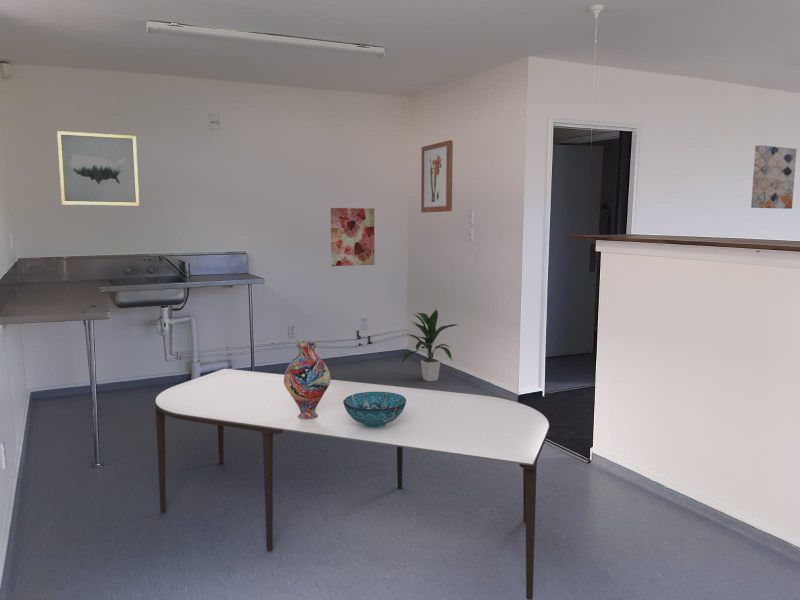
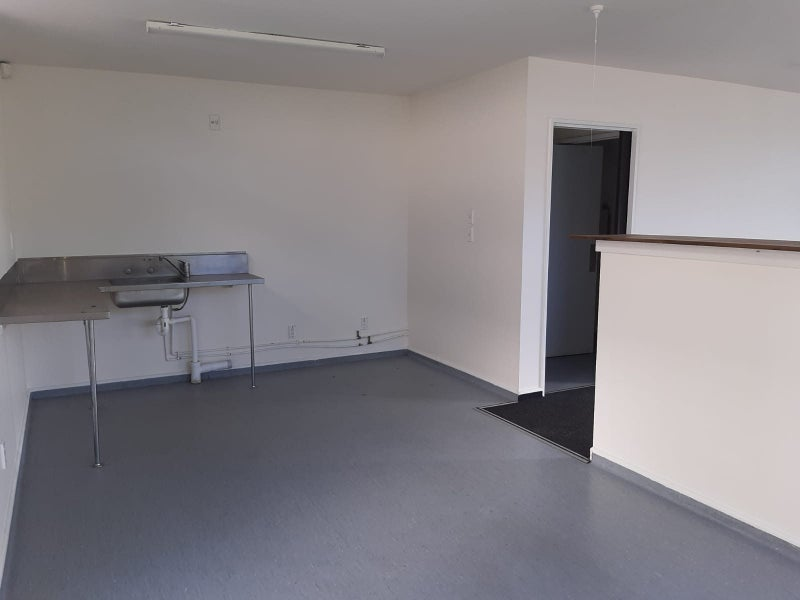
- wall art [420,139,454,214]
- wall art [330,207,375,267]
- indoor plant [400,309,458,382]
- wall art [750,144,797,210]
- wall art [56,130,140,206]
- dining table [154,368,551,600]
- vase [284,342,331,419]
- decorative bowl [343,392,406,428]
